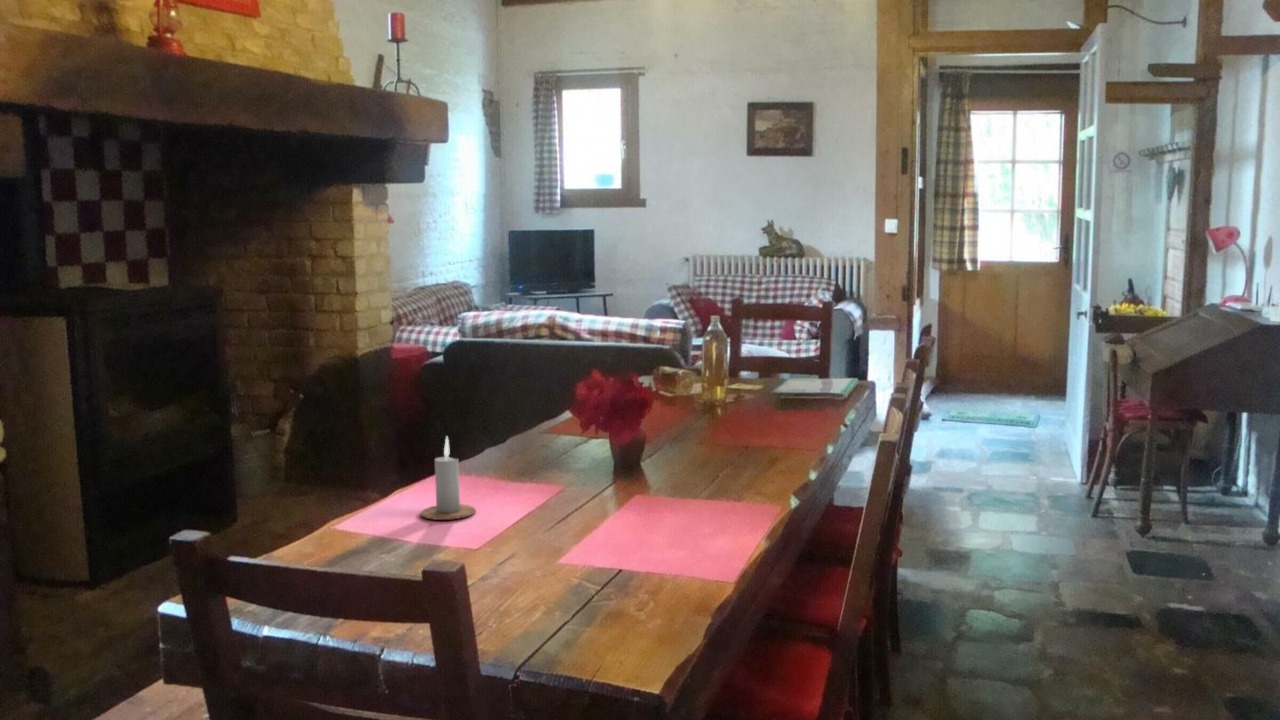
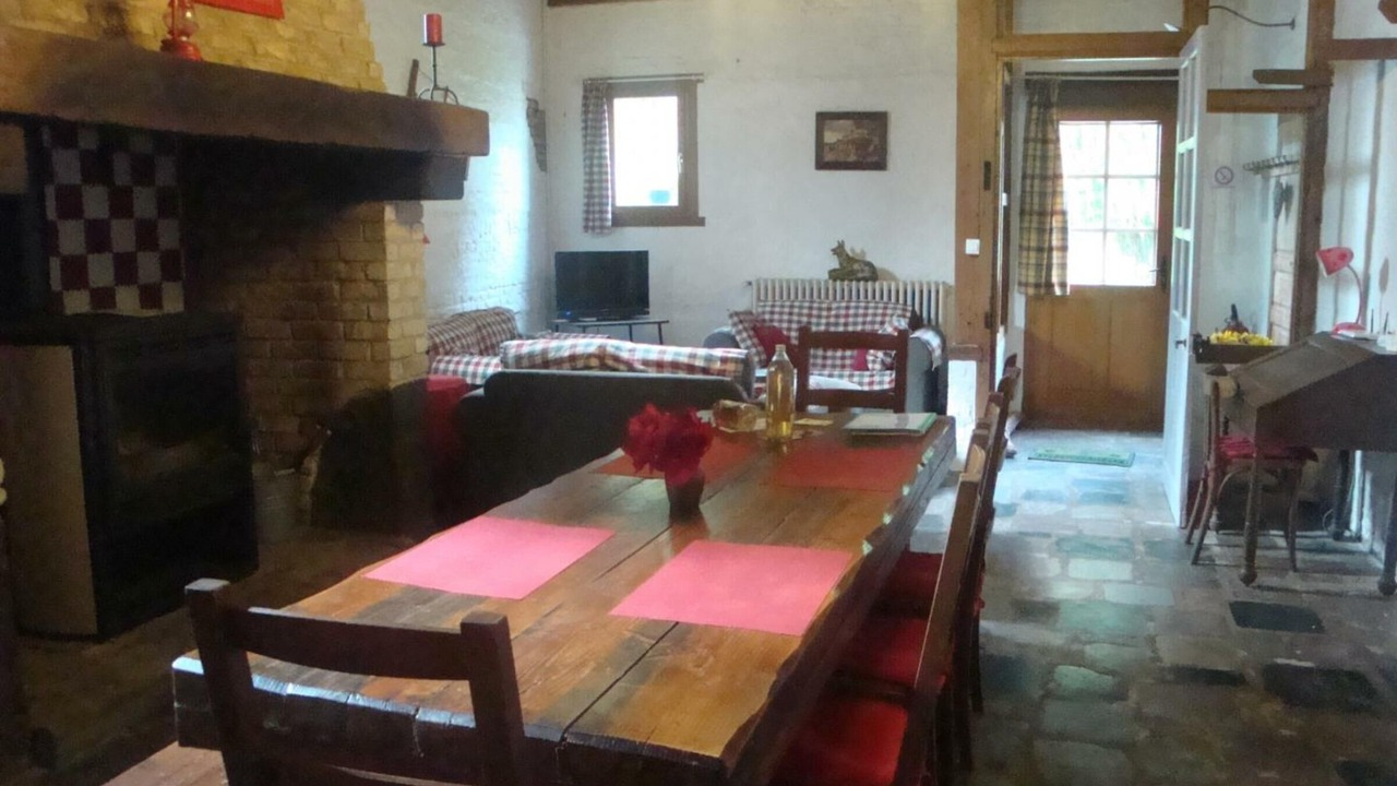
- candle [420,435,477,521]
